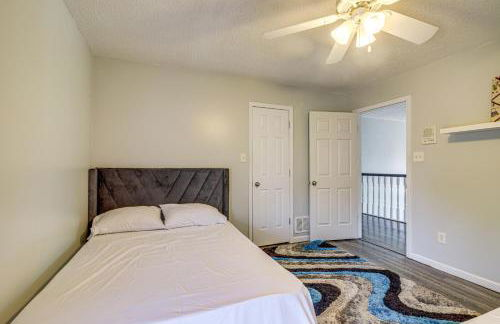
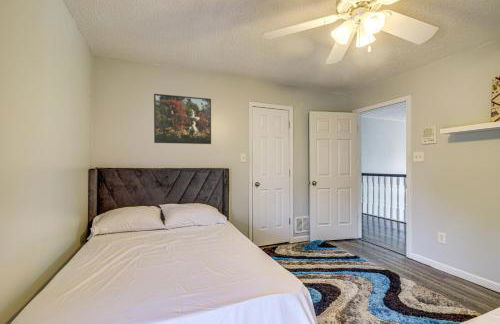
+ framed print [153,93,212,145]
